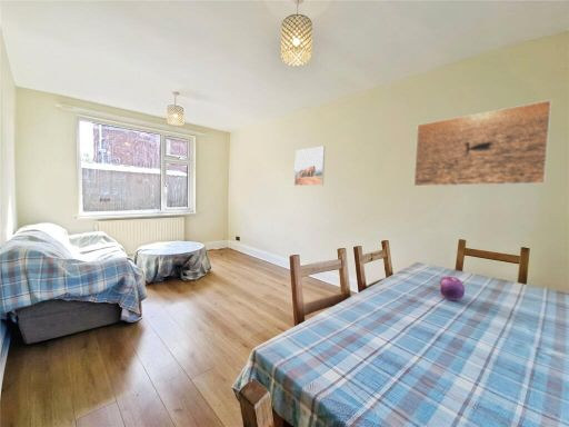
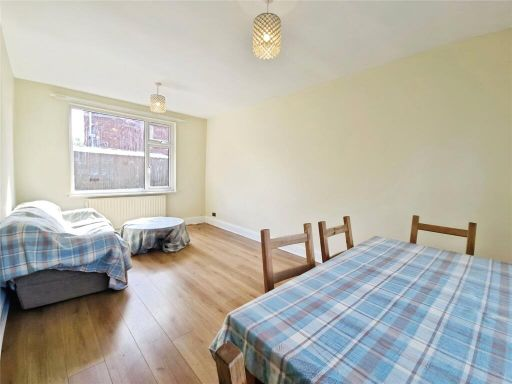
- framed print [293,145,326,187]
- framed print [413,99,552,187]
- fruit [439,276,466,301]
